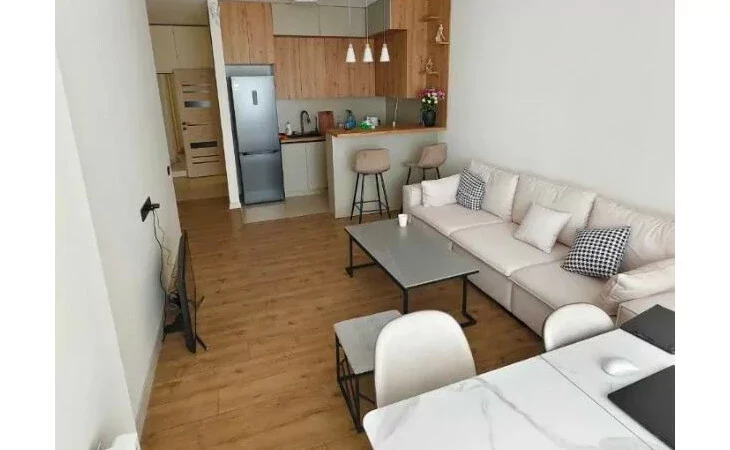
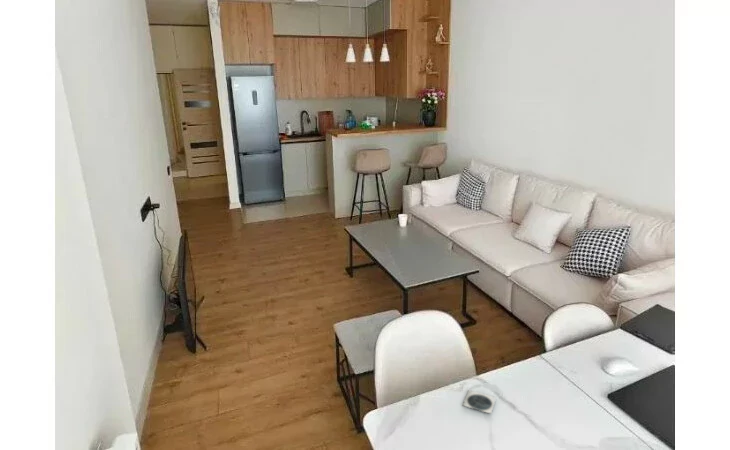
+ coaster [462,389,497,415]
